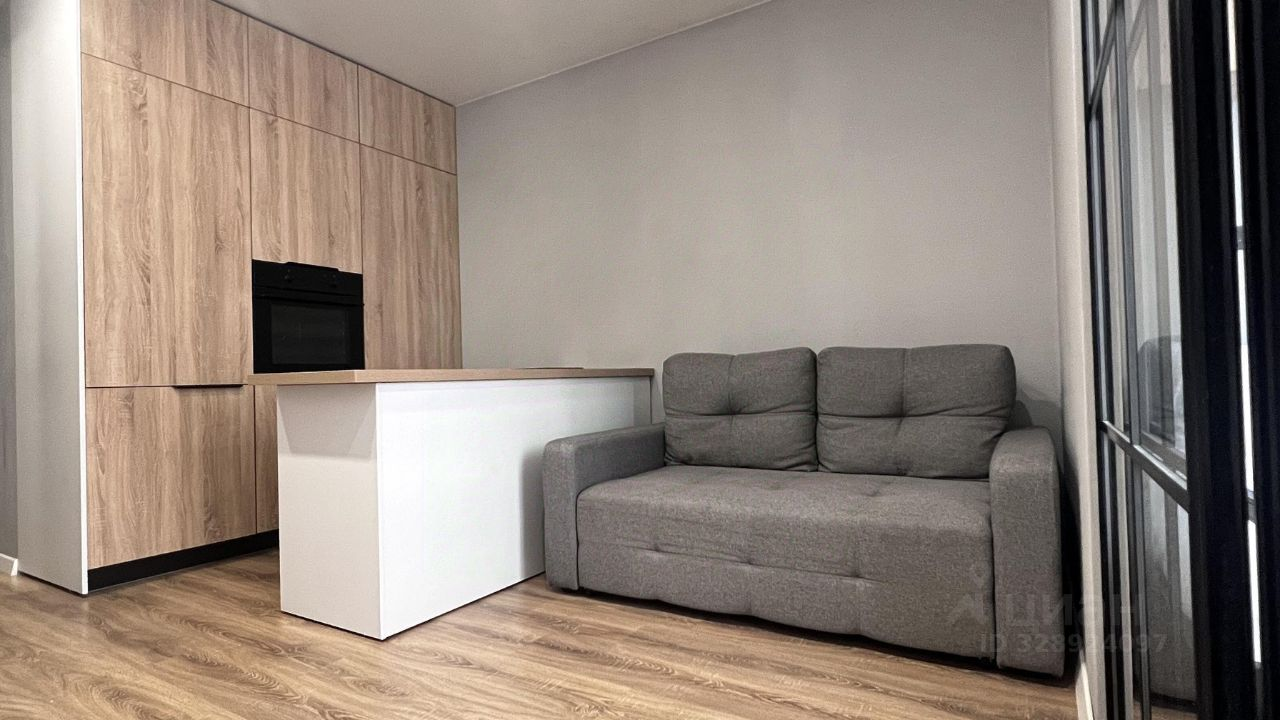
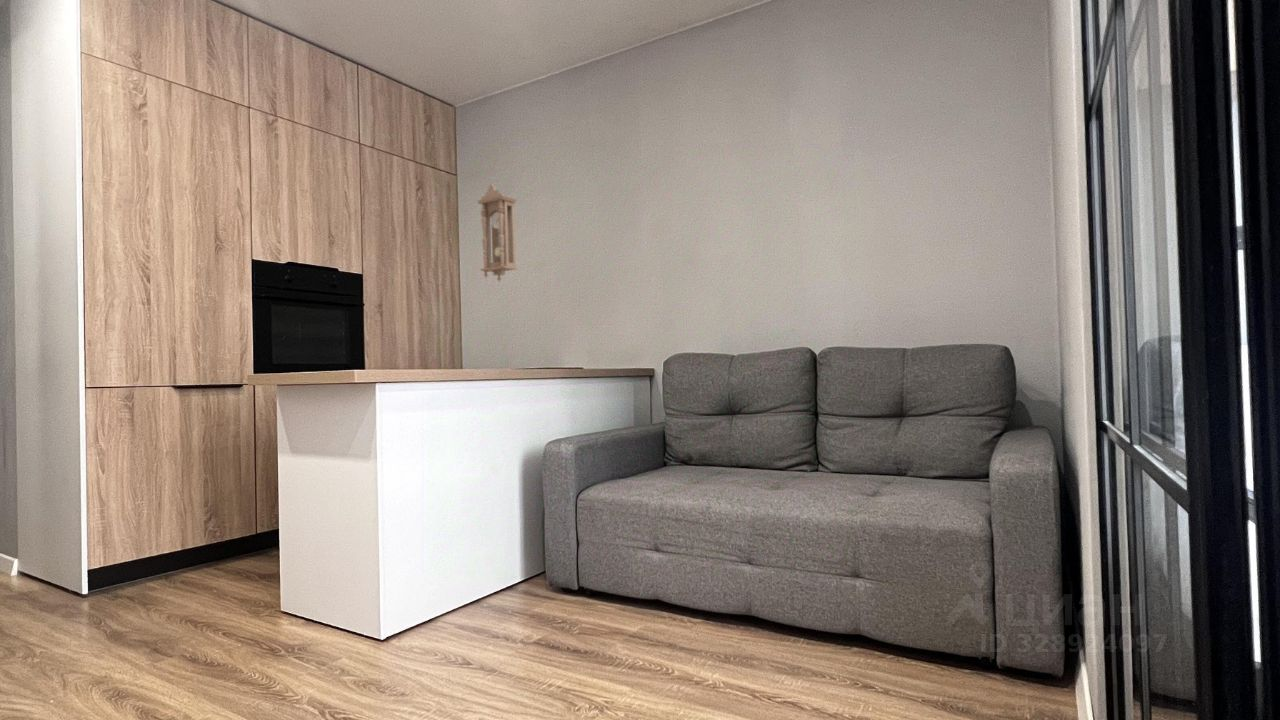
+ pendulum clock [477,182,519,282]
